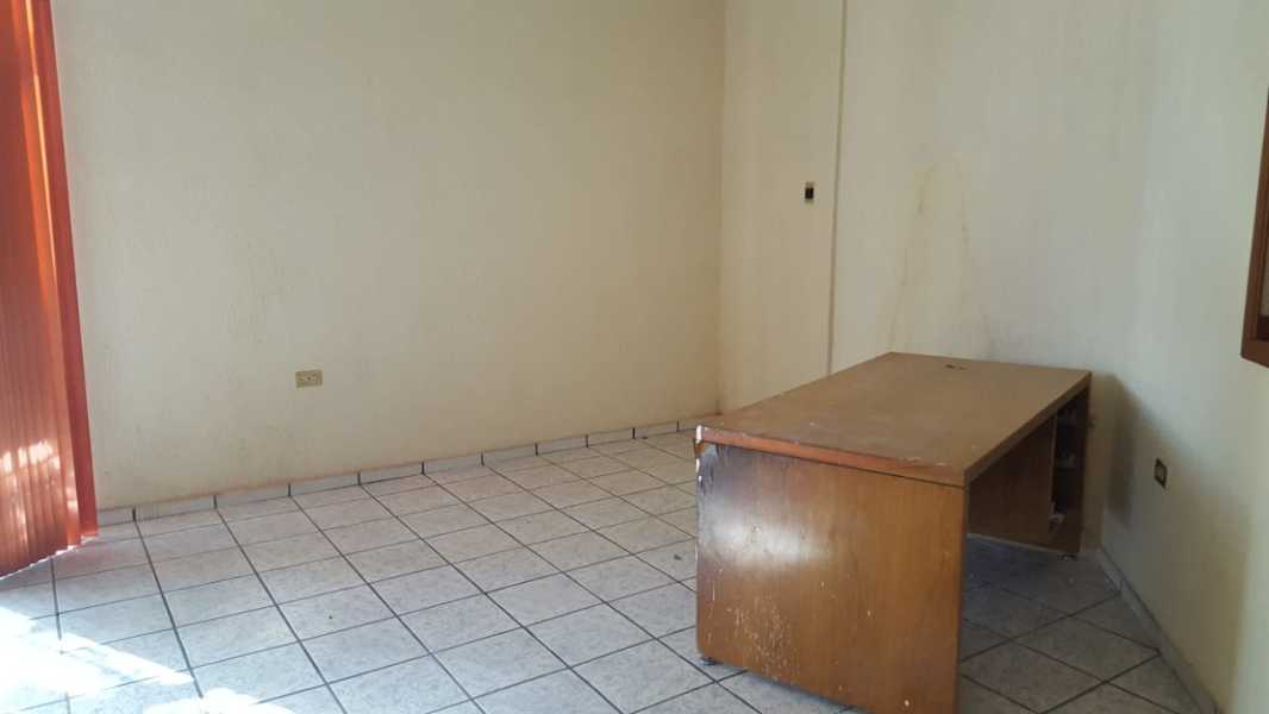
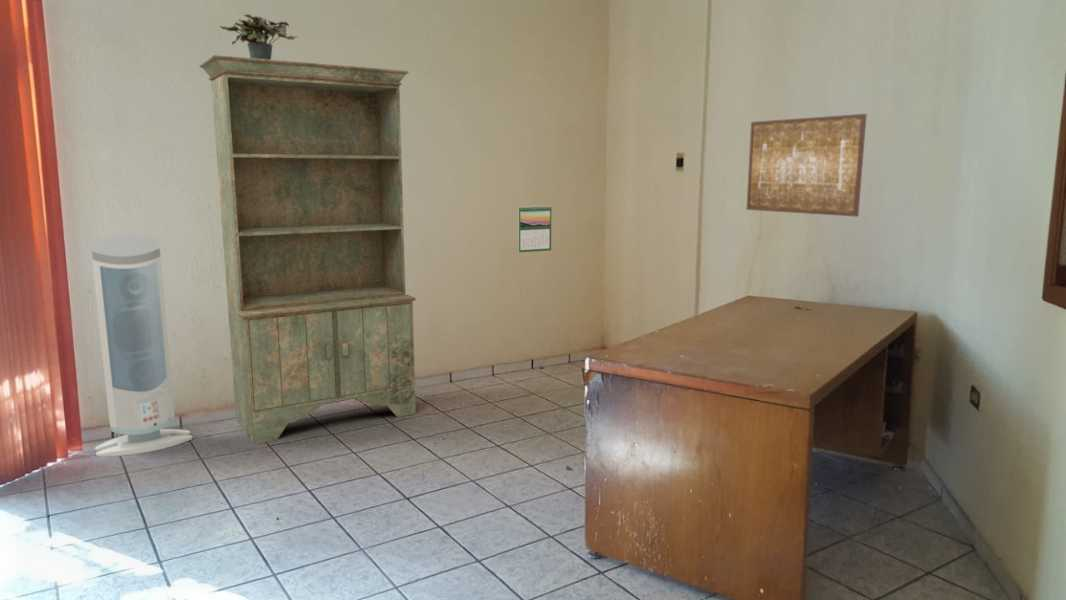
+ wall art [745,113,868,218]
+ bookshelf [199,54,417,445]
+ calendar [517,204,552,253]
+ potted plant [218,13,299,60]
+ air purifier [89,232,194,457]
